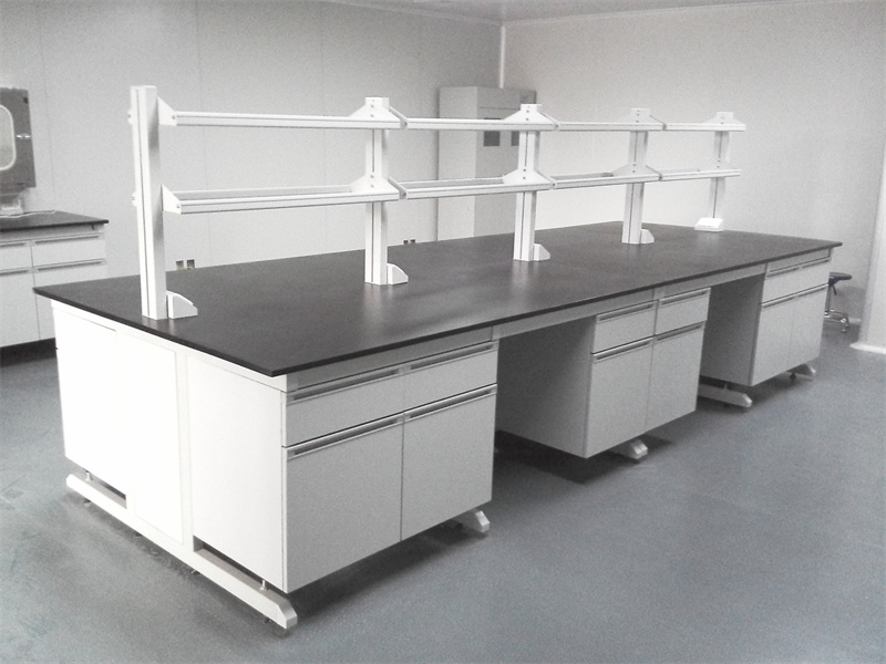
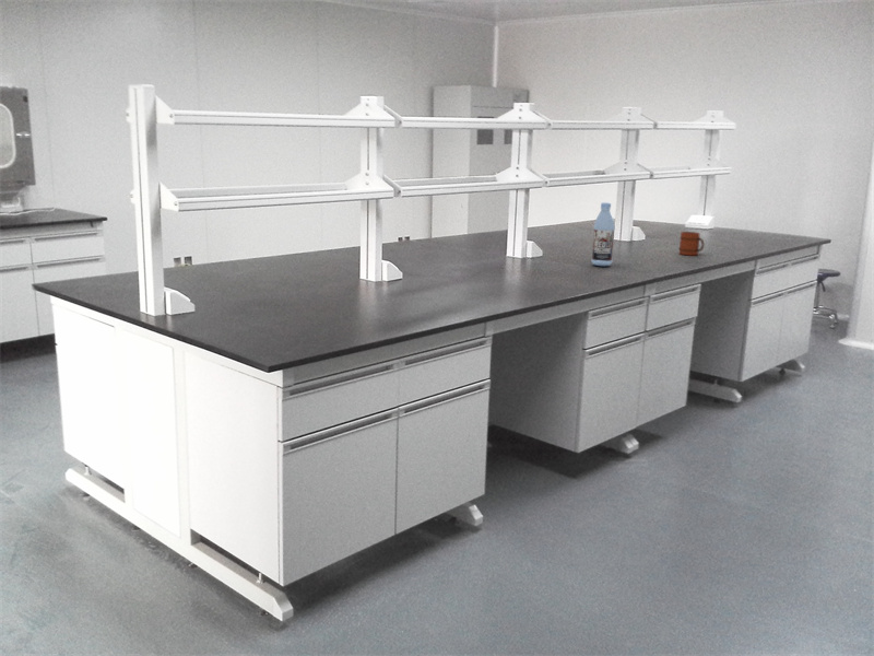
+ beverage bottle [590,201,616,267]
+ mug [678,231,705,256]
